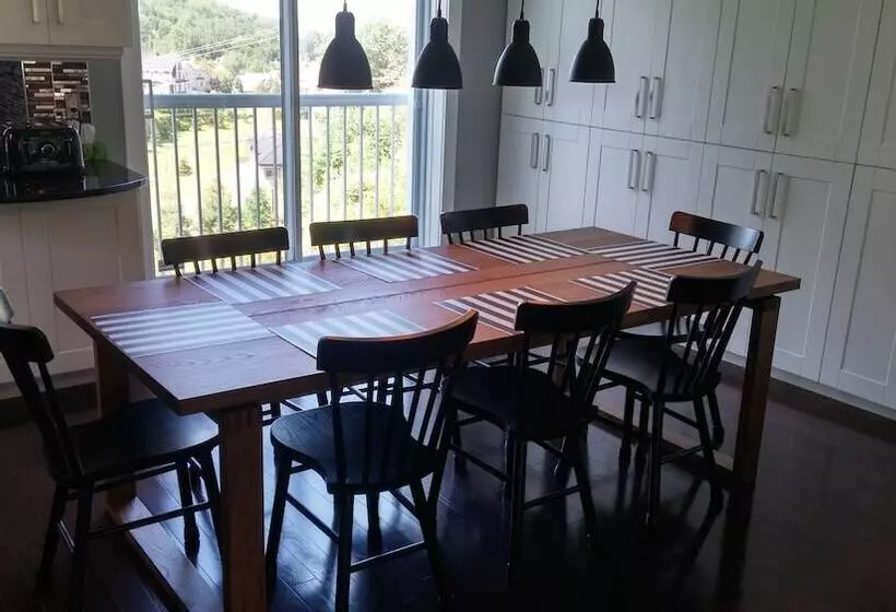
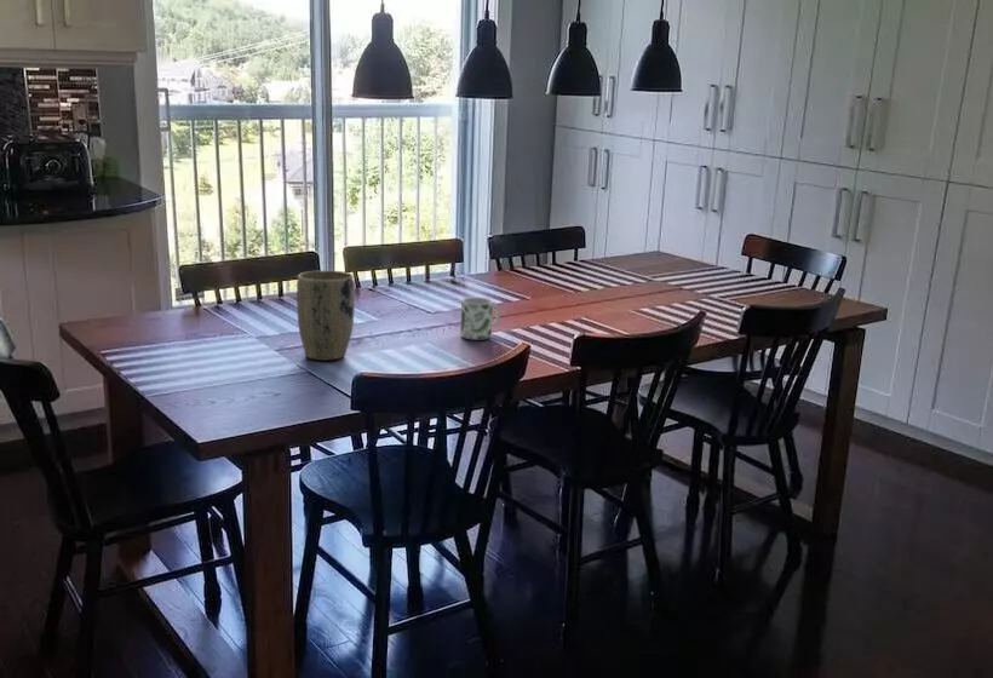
+ plant pot [295,270,356,362]
+ mug [459,297,501,341]
